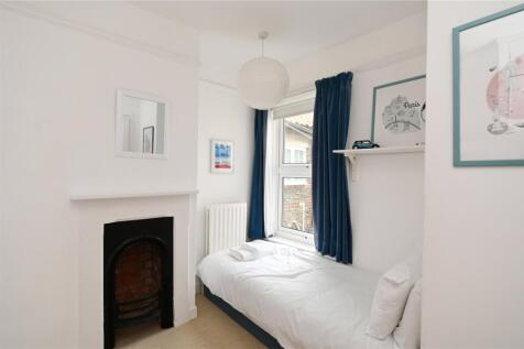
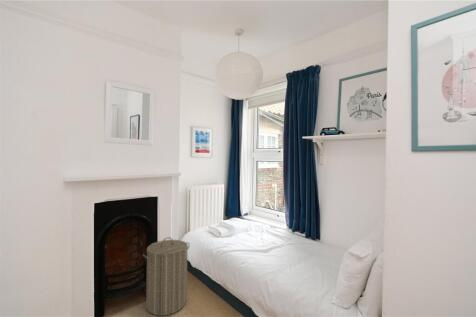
+ laundry hamper [142,236,191,317]
